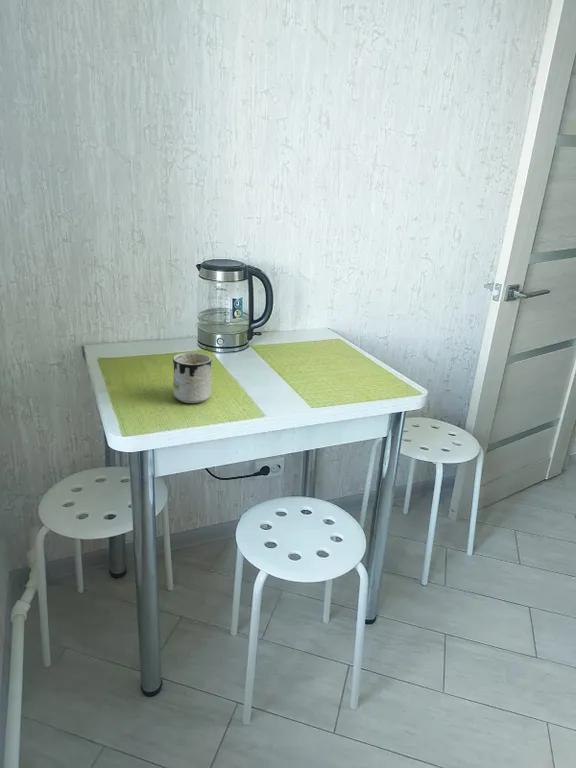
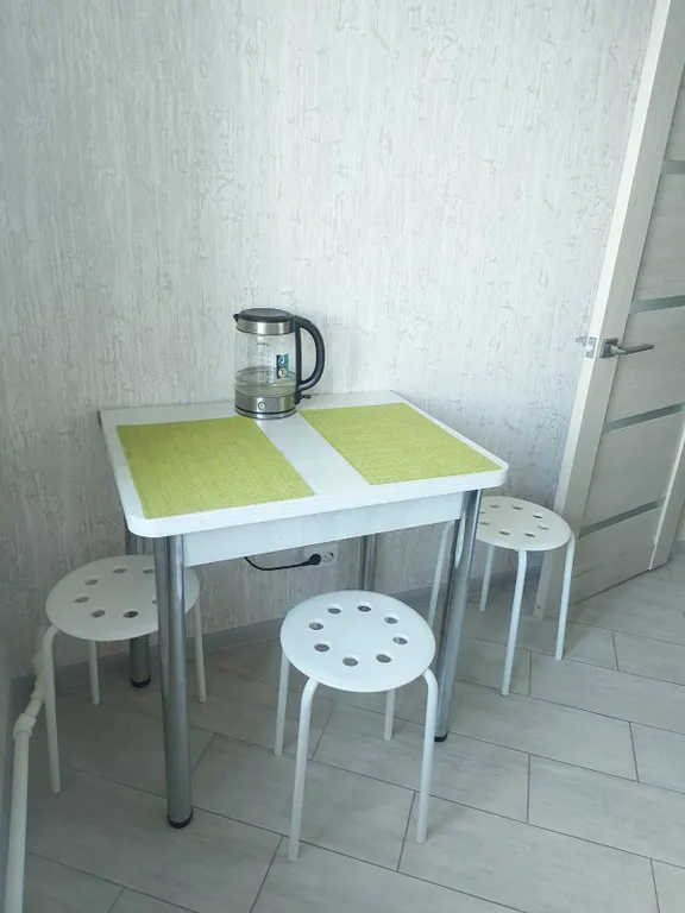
- mug [172,352,213,404]
